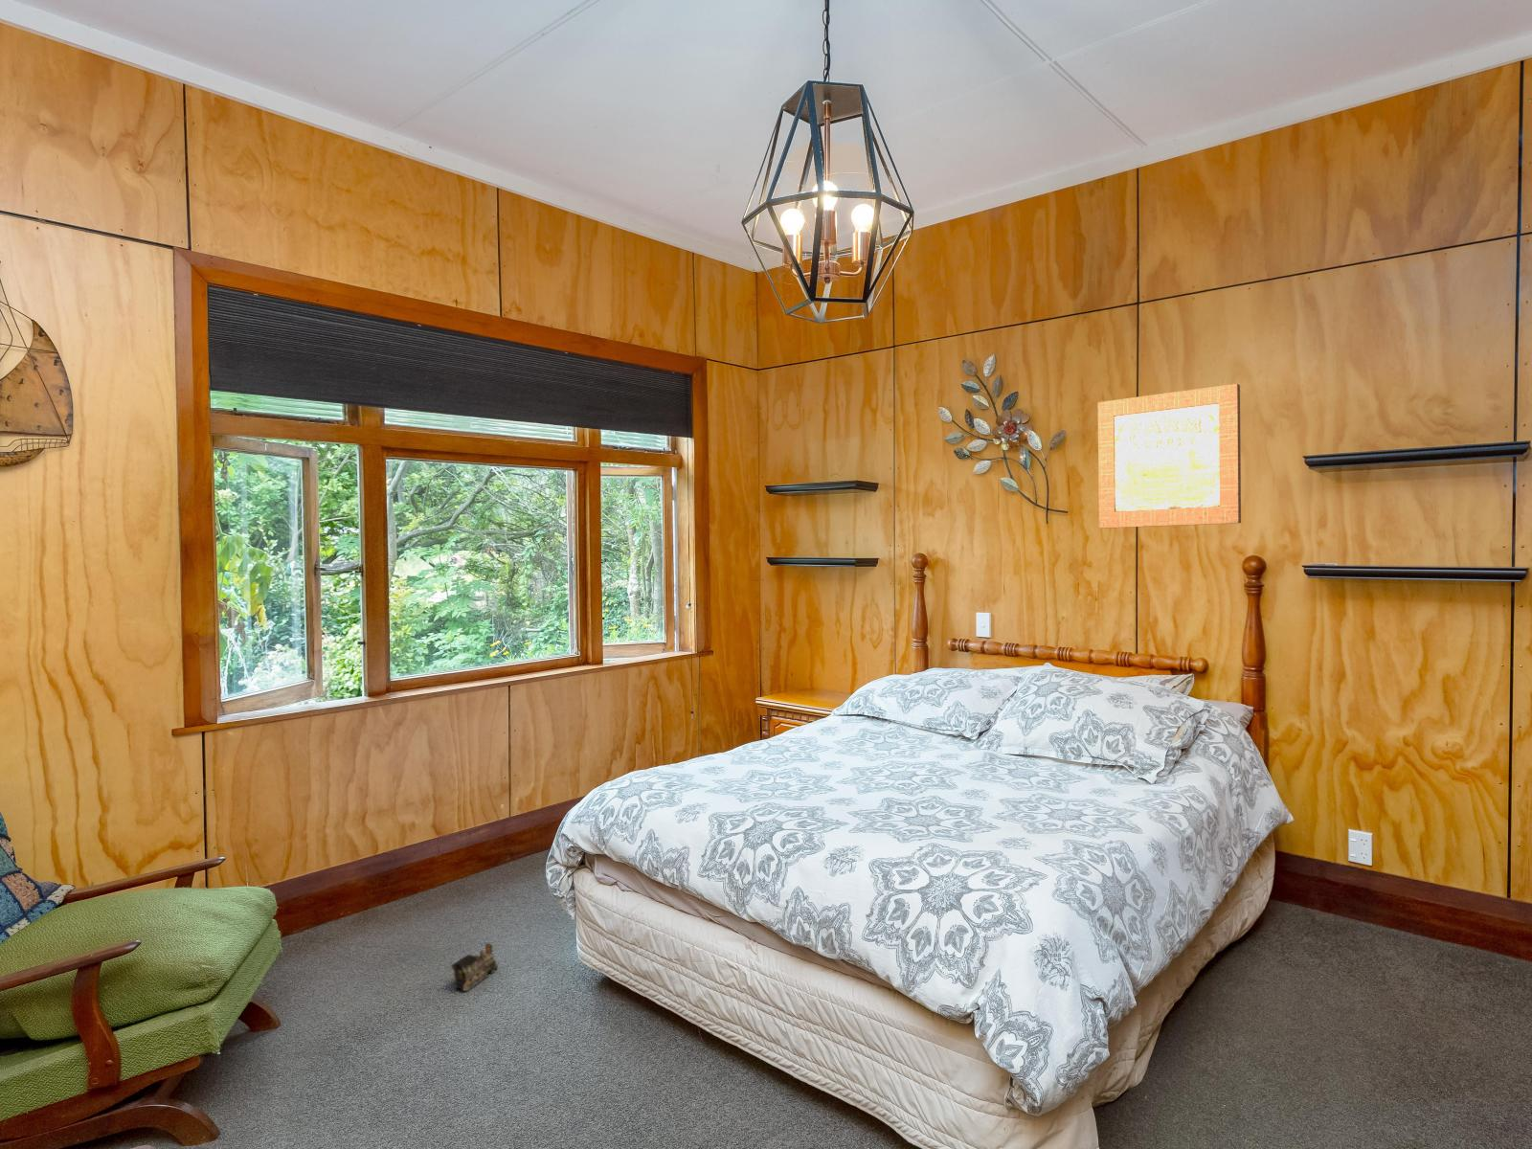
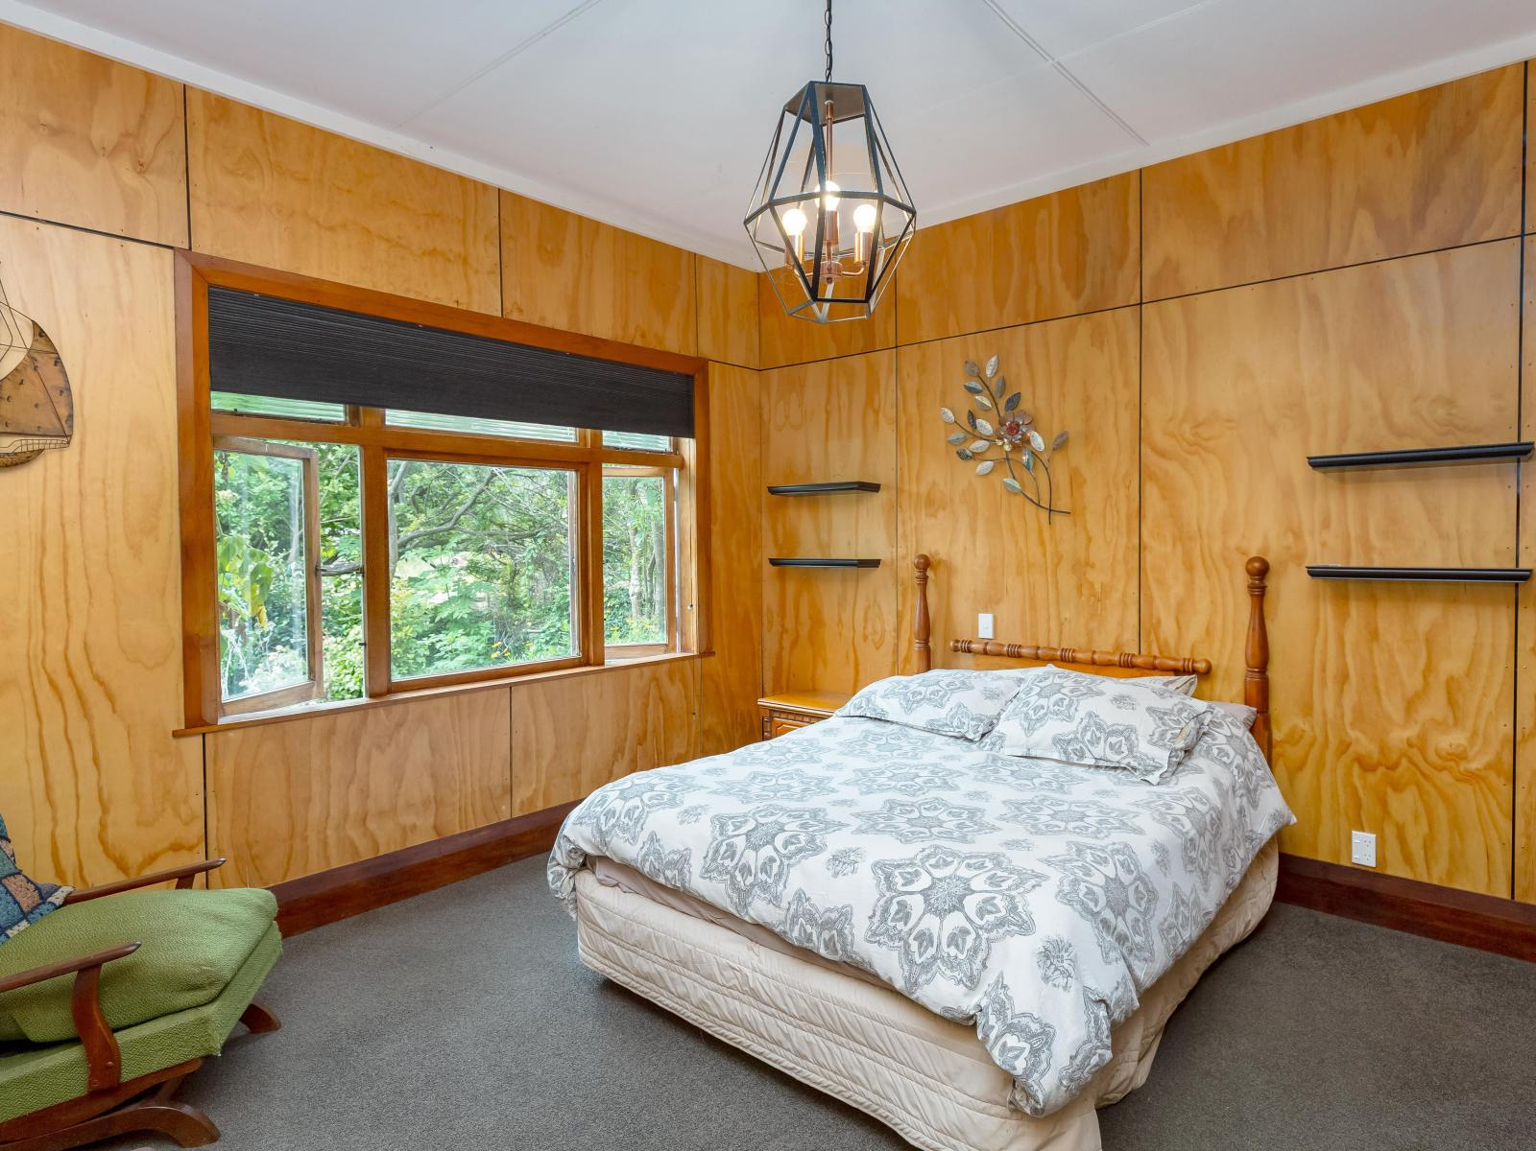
- toy train [450,943,499,992]
- wall art [1098,383,1241,530]
